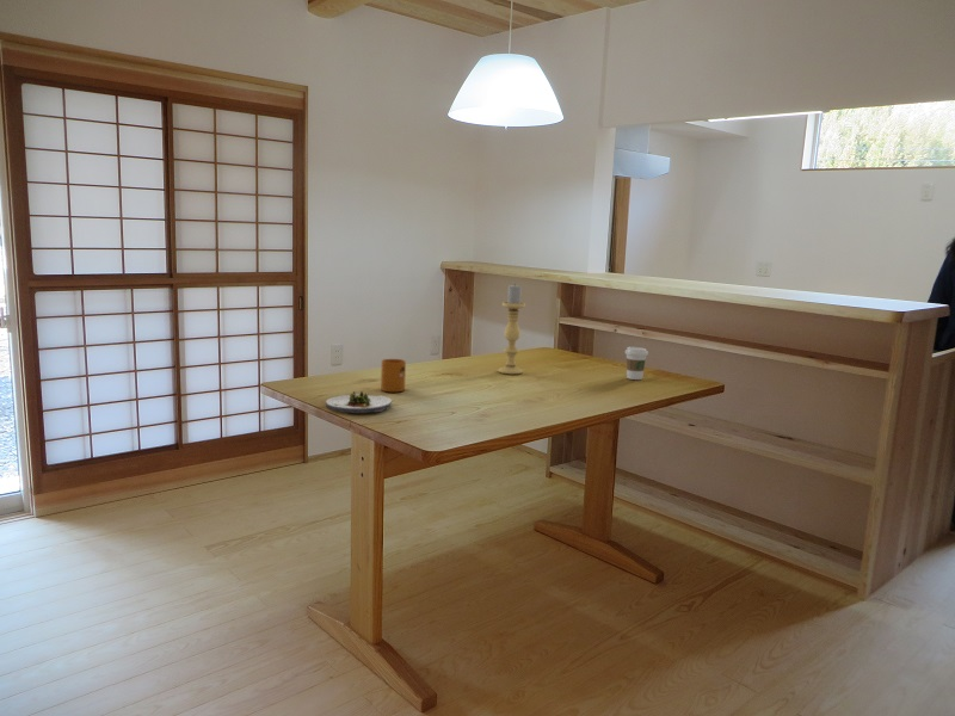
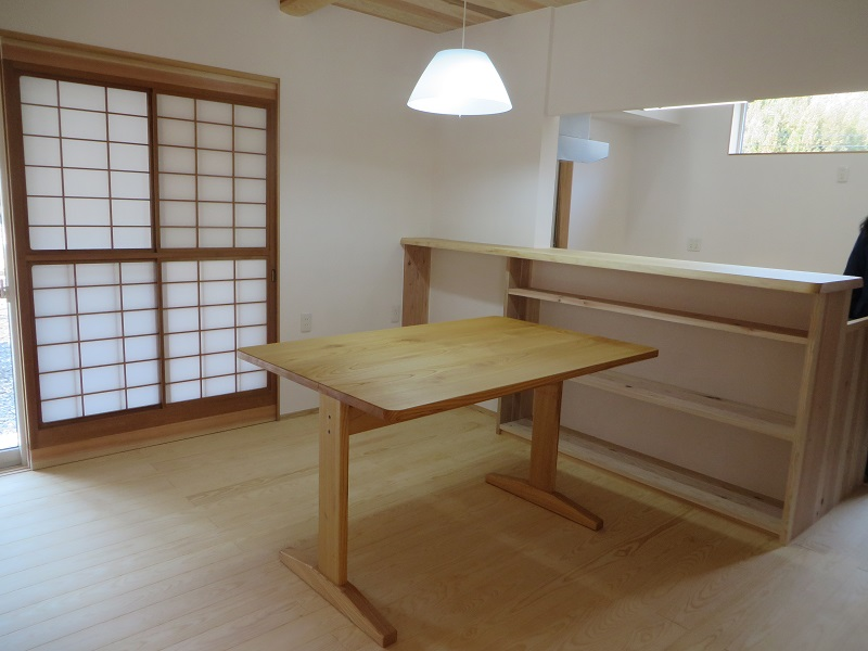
- coffee cup [624,346,649,381]
- candle holder [498,283,526,376]
- mug [380,358,407,393]
- salad plate [325,390,393,414]
